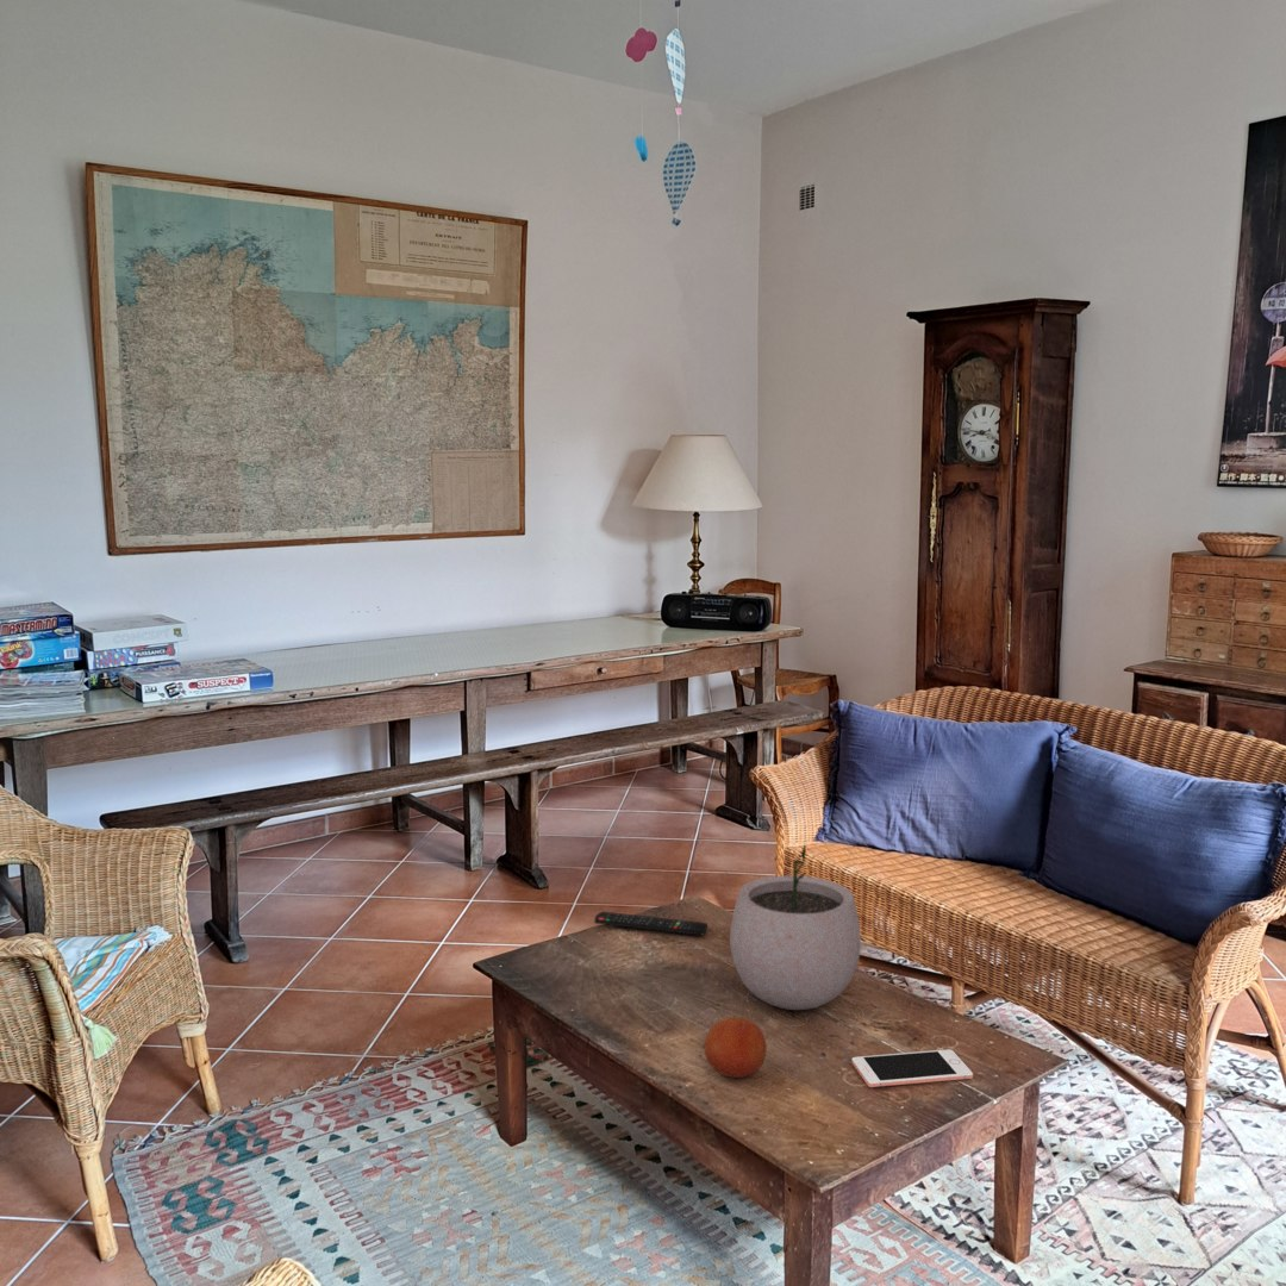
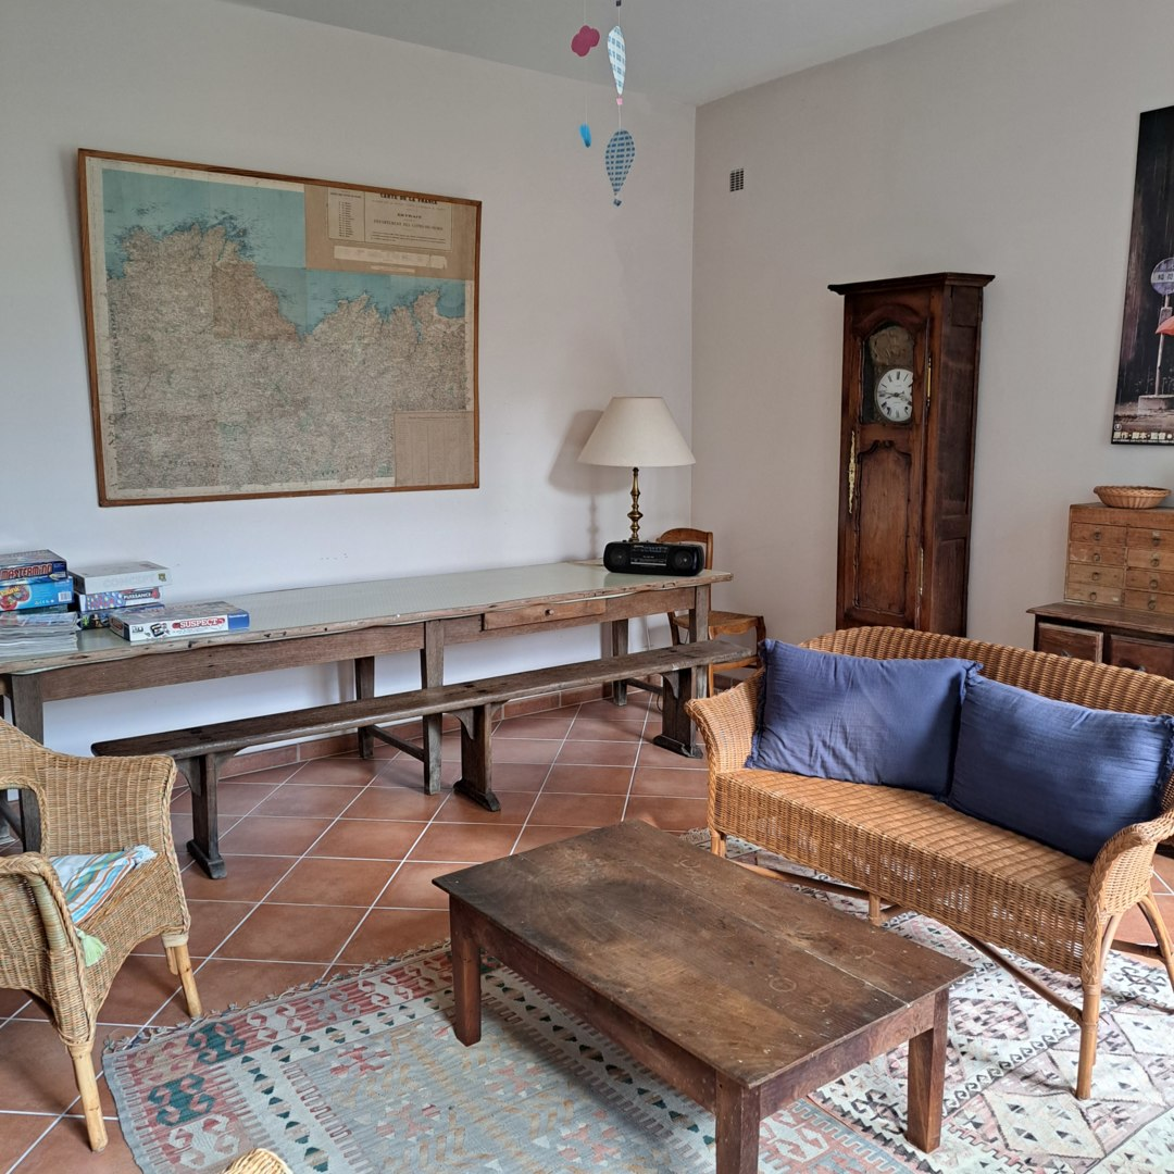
- plant pot [729,844,862,1011]
- fruit [704,1015,768,1079]
- remote control [593,911,708,936]
- cell phone [851,1048,974,1088]
